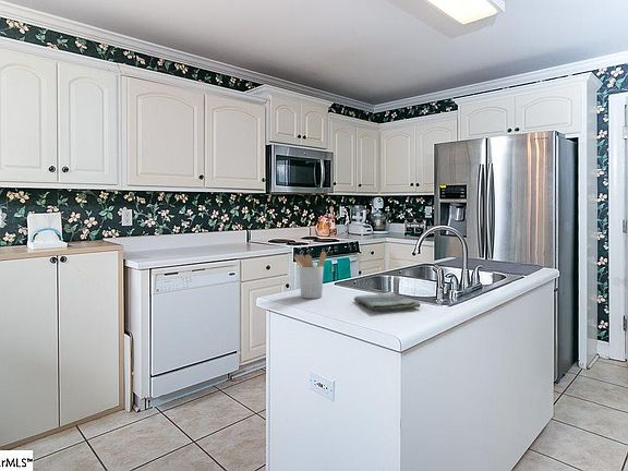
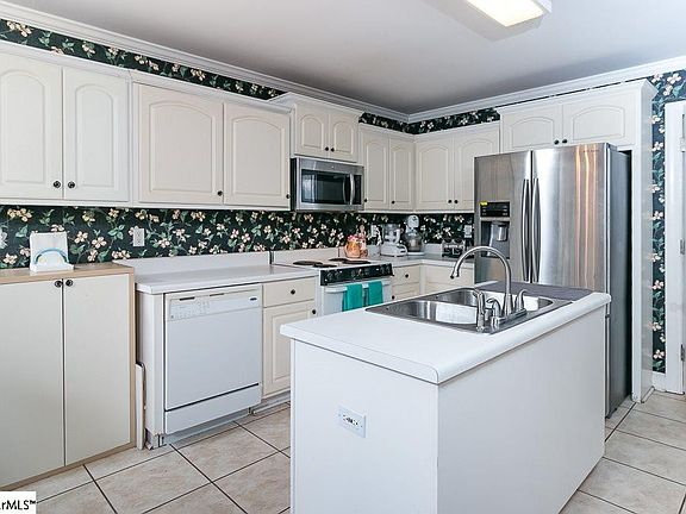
- dish towel [353,291,422,311]
- utensil holder [293,251,327,300]
